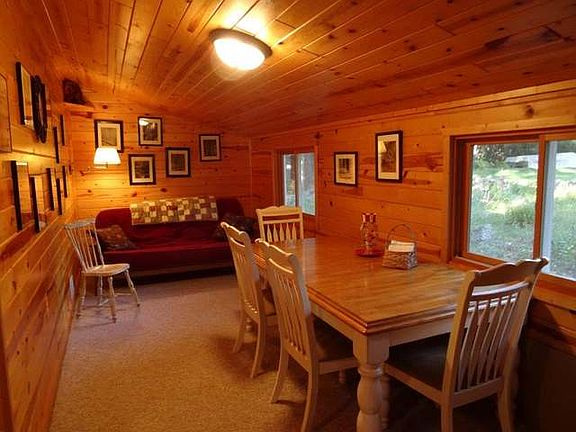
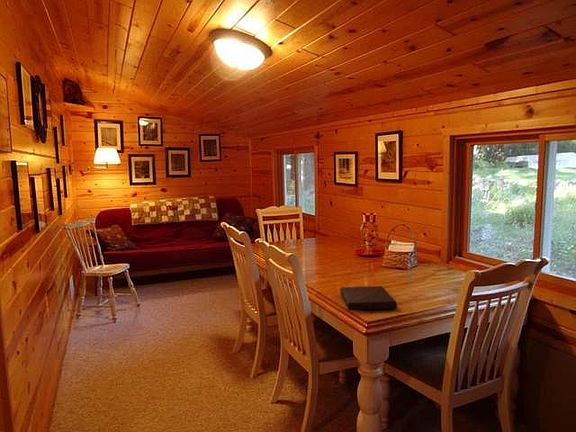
+ book [339,285,398,311]
